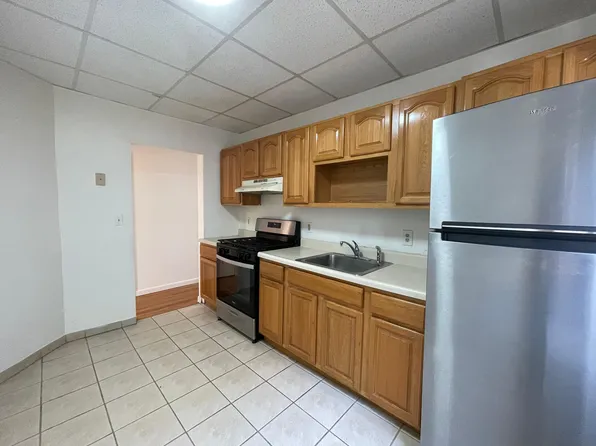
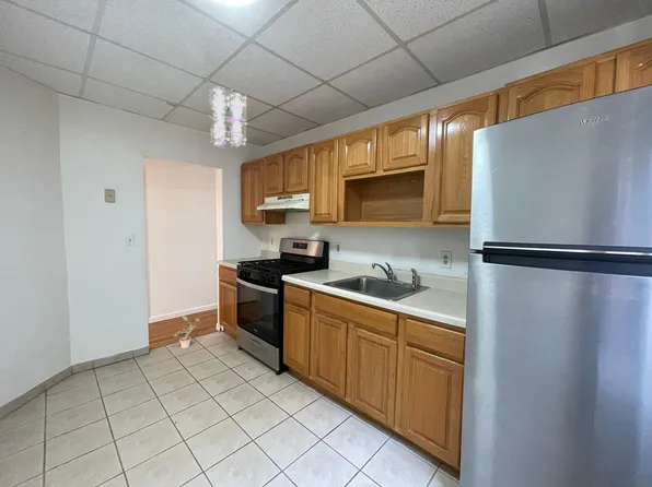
+ ceiling light [208,85,248,150]
+ potted plant [173,314,201,349]
